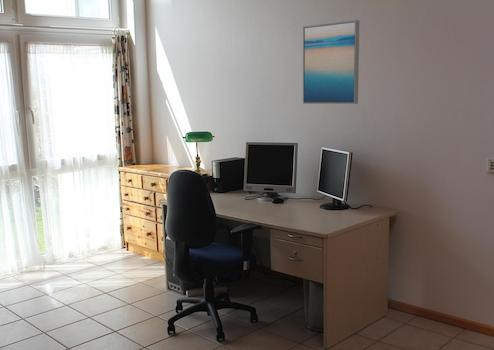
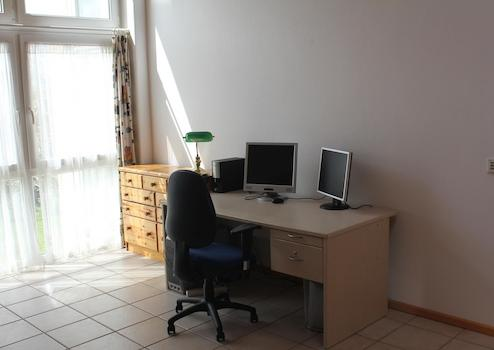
- wall art [302,19,360,105]
